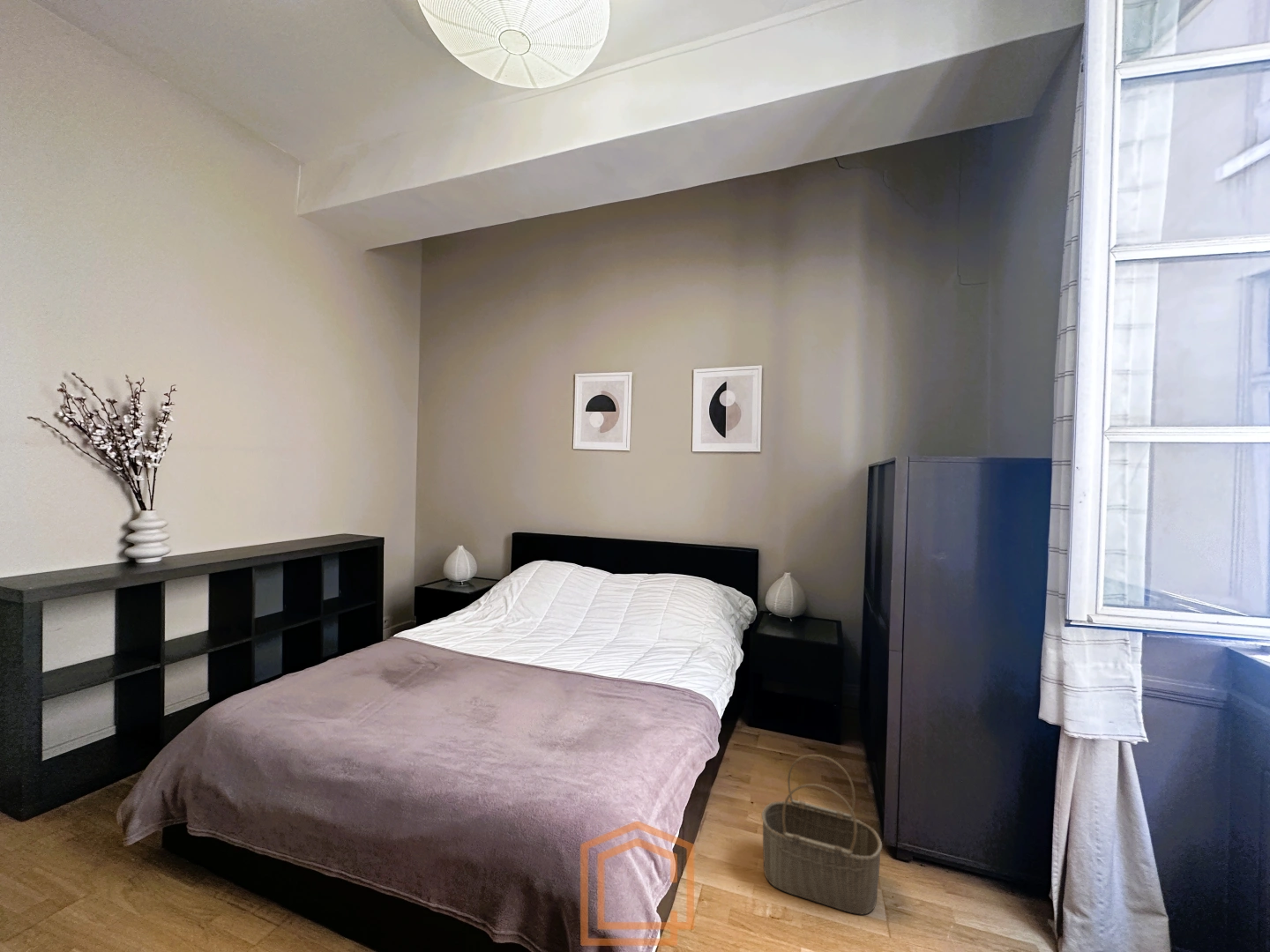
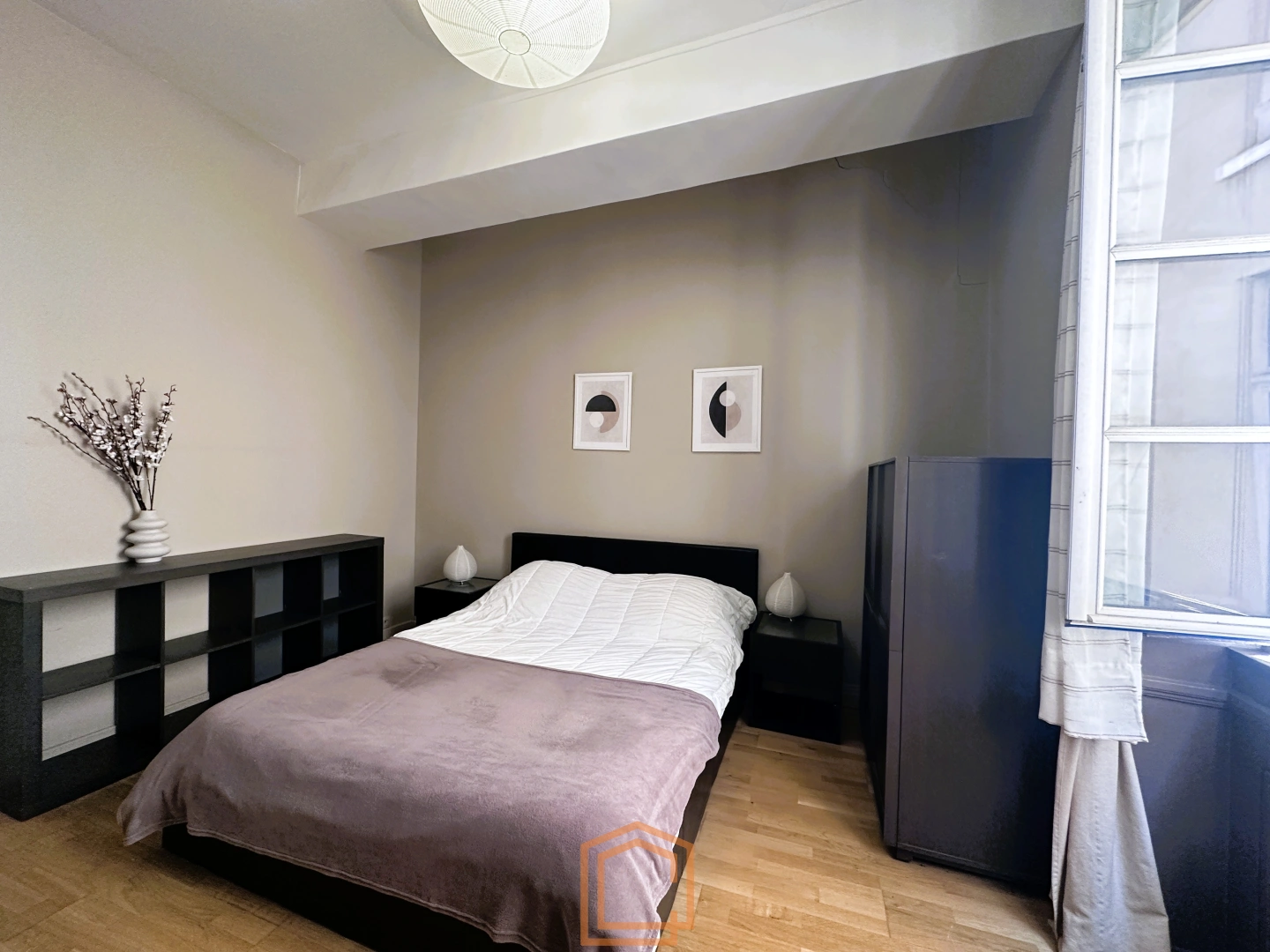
- wicker basket [761,754,883,916]
